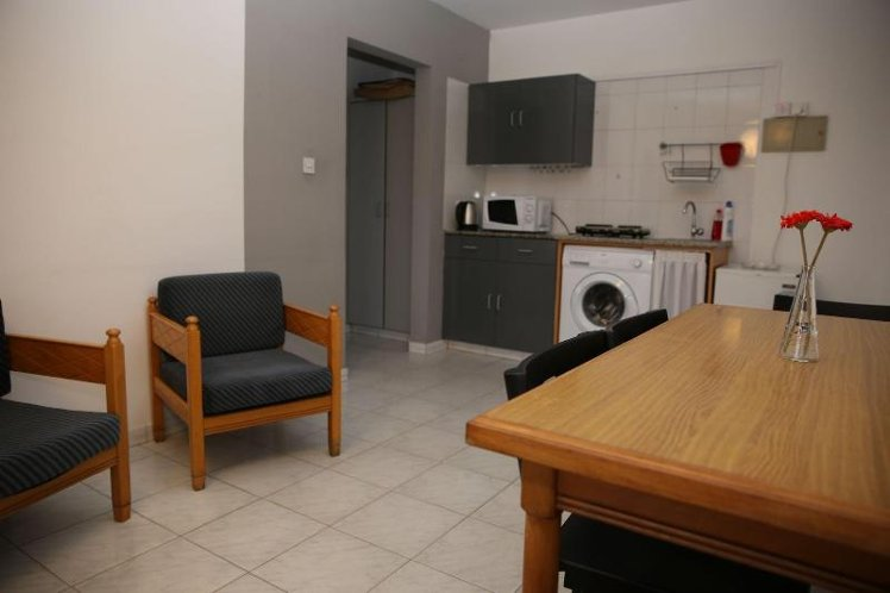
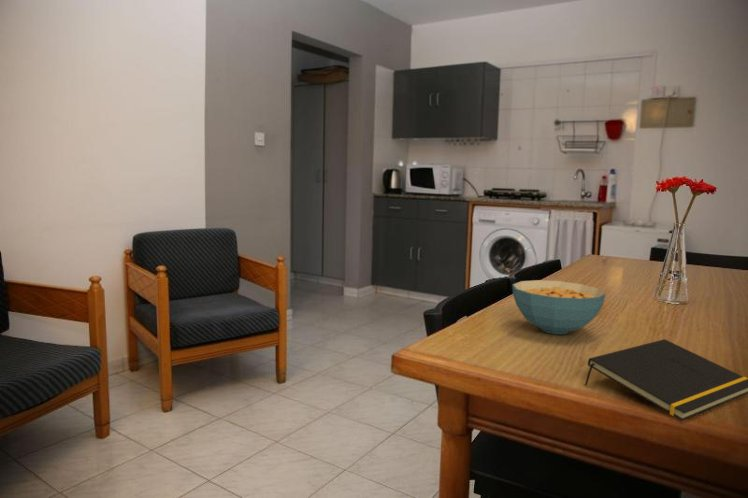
+ cereal bowl [511,279,607,335]
+ notepad [584,338,748,421]
